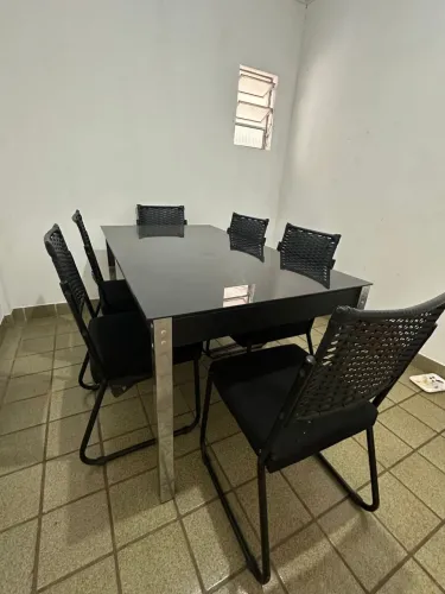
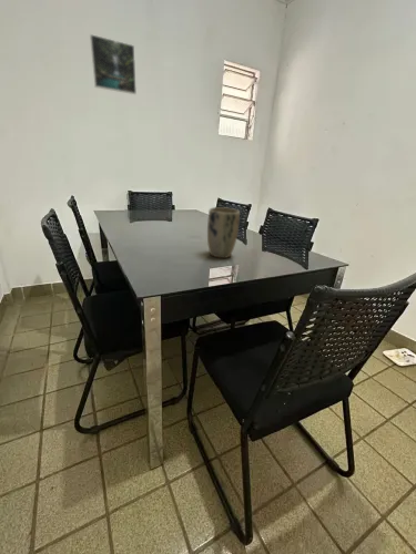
+ plant pot [206,206,241,259]
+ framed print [89,33,138,95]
